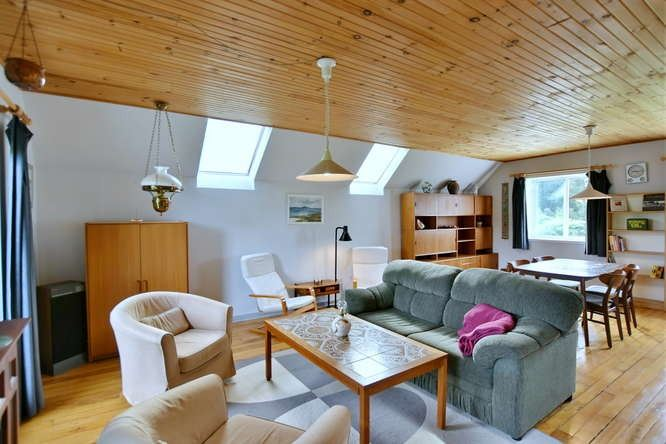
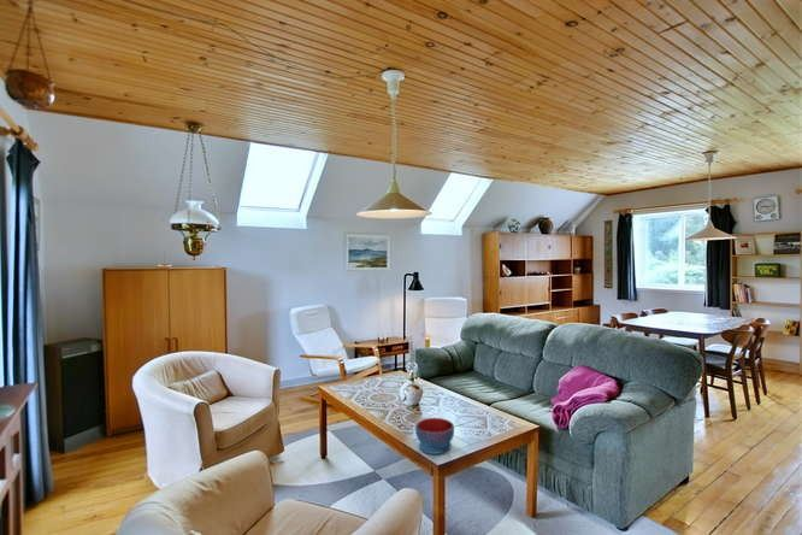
+ bowl [414,417,455,455]
